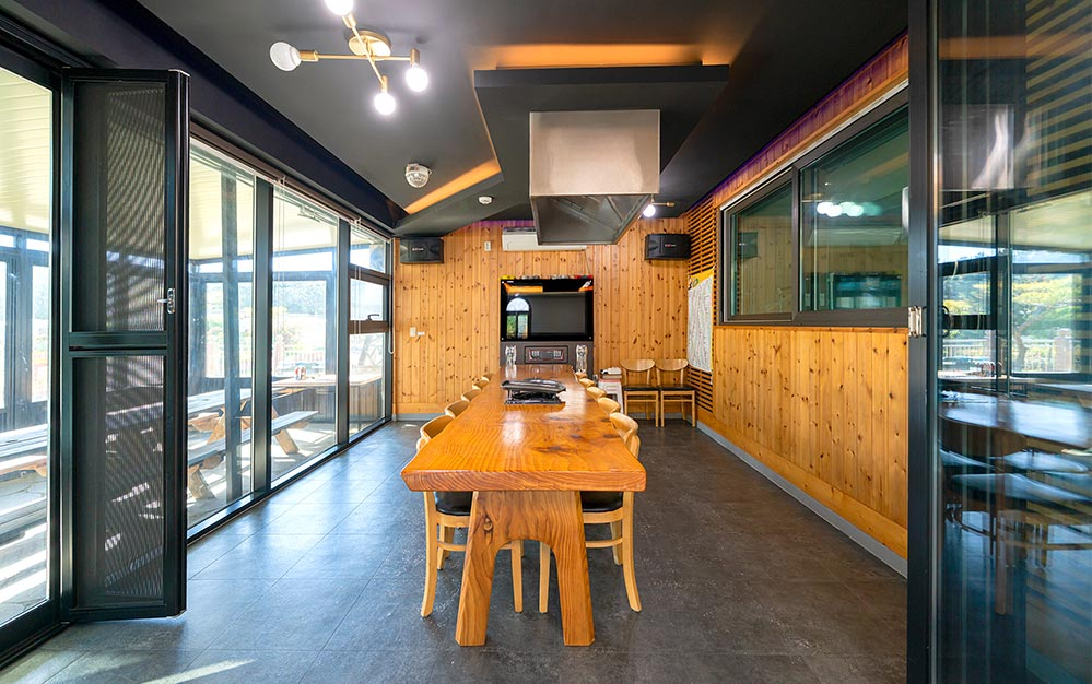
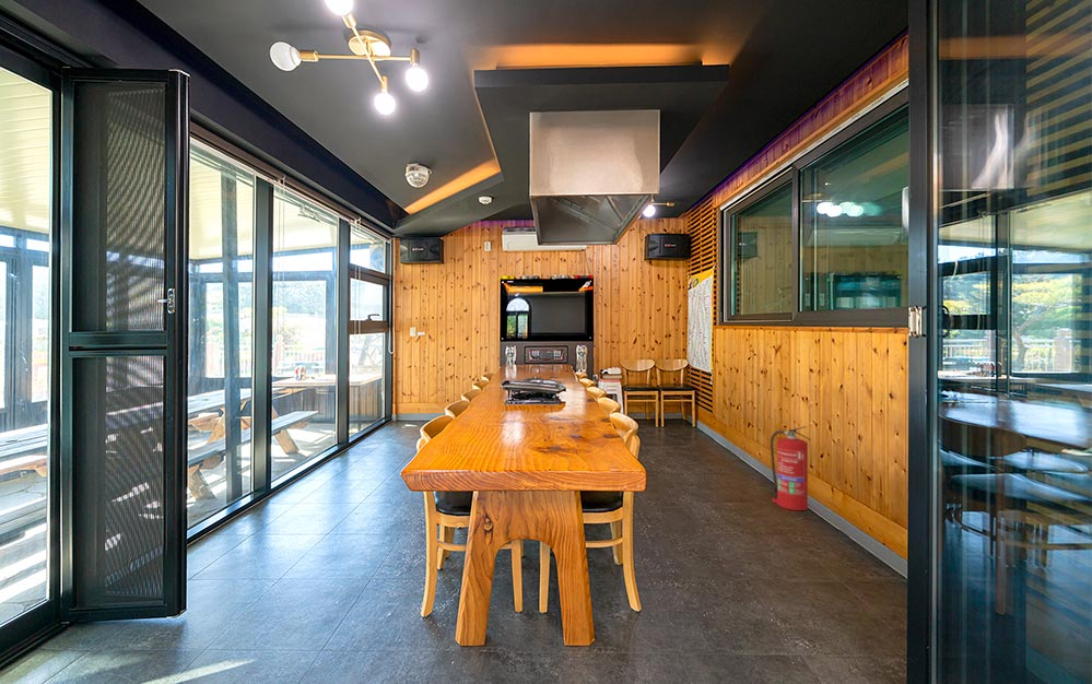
+ fire extinguisher [770,425,812,511]
